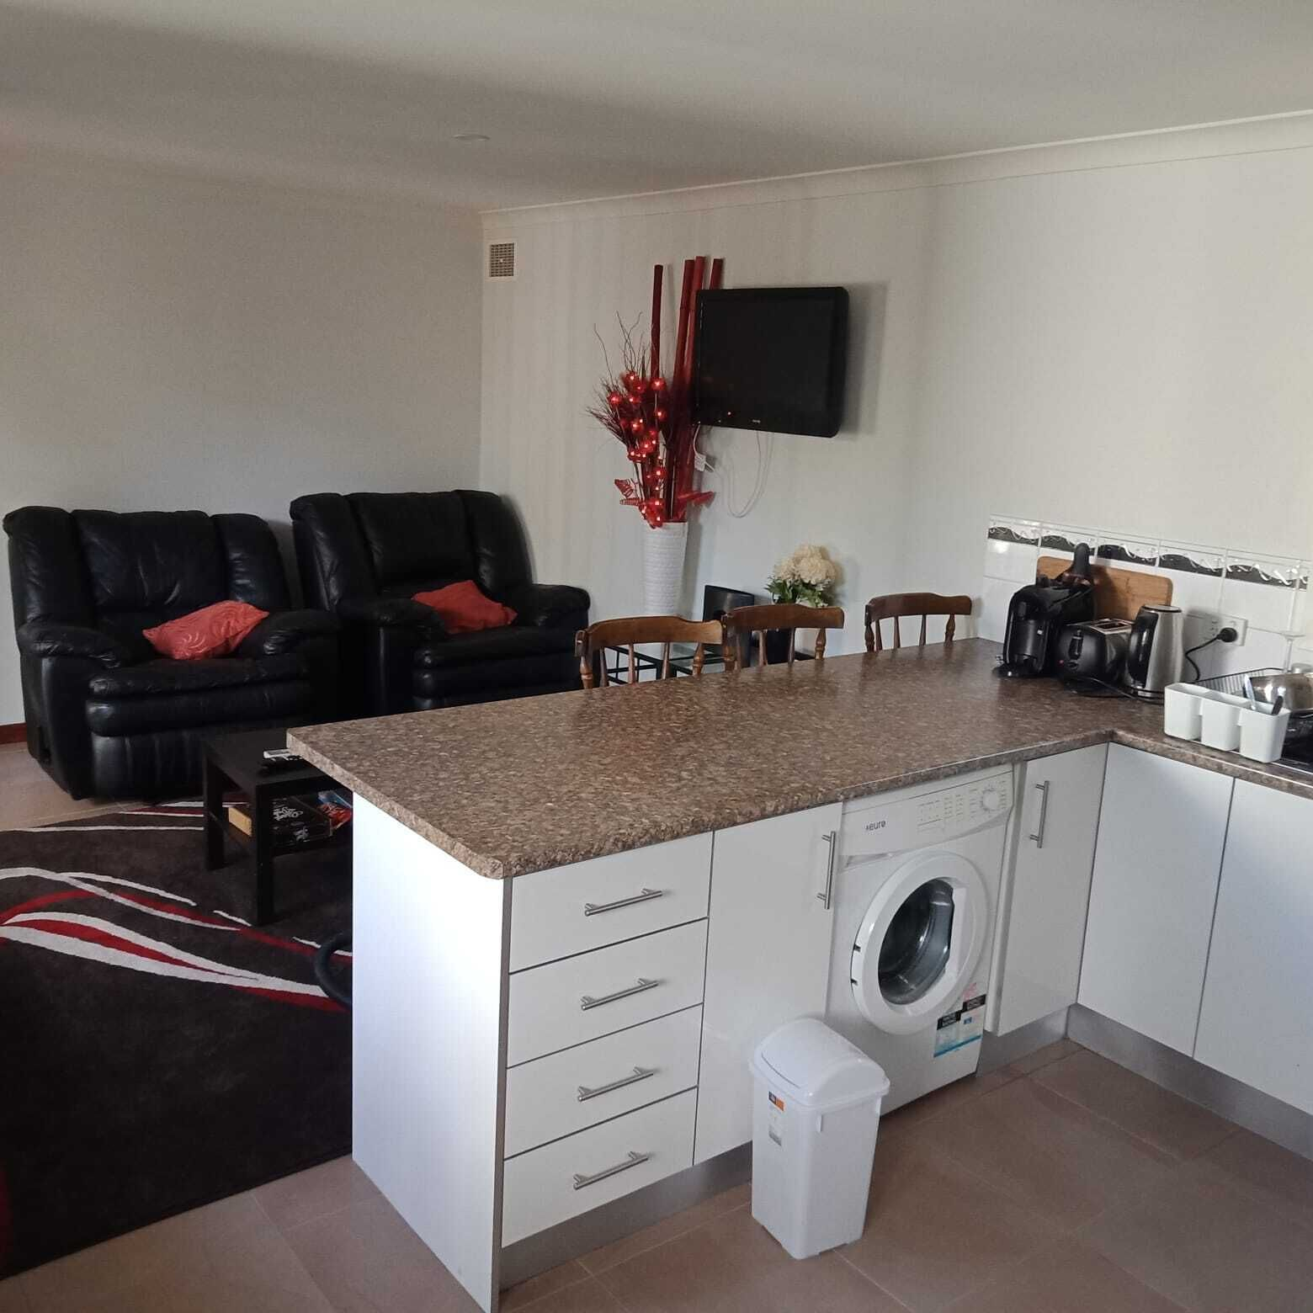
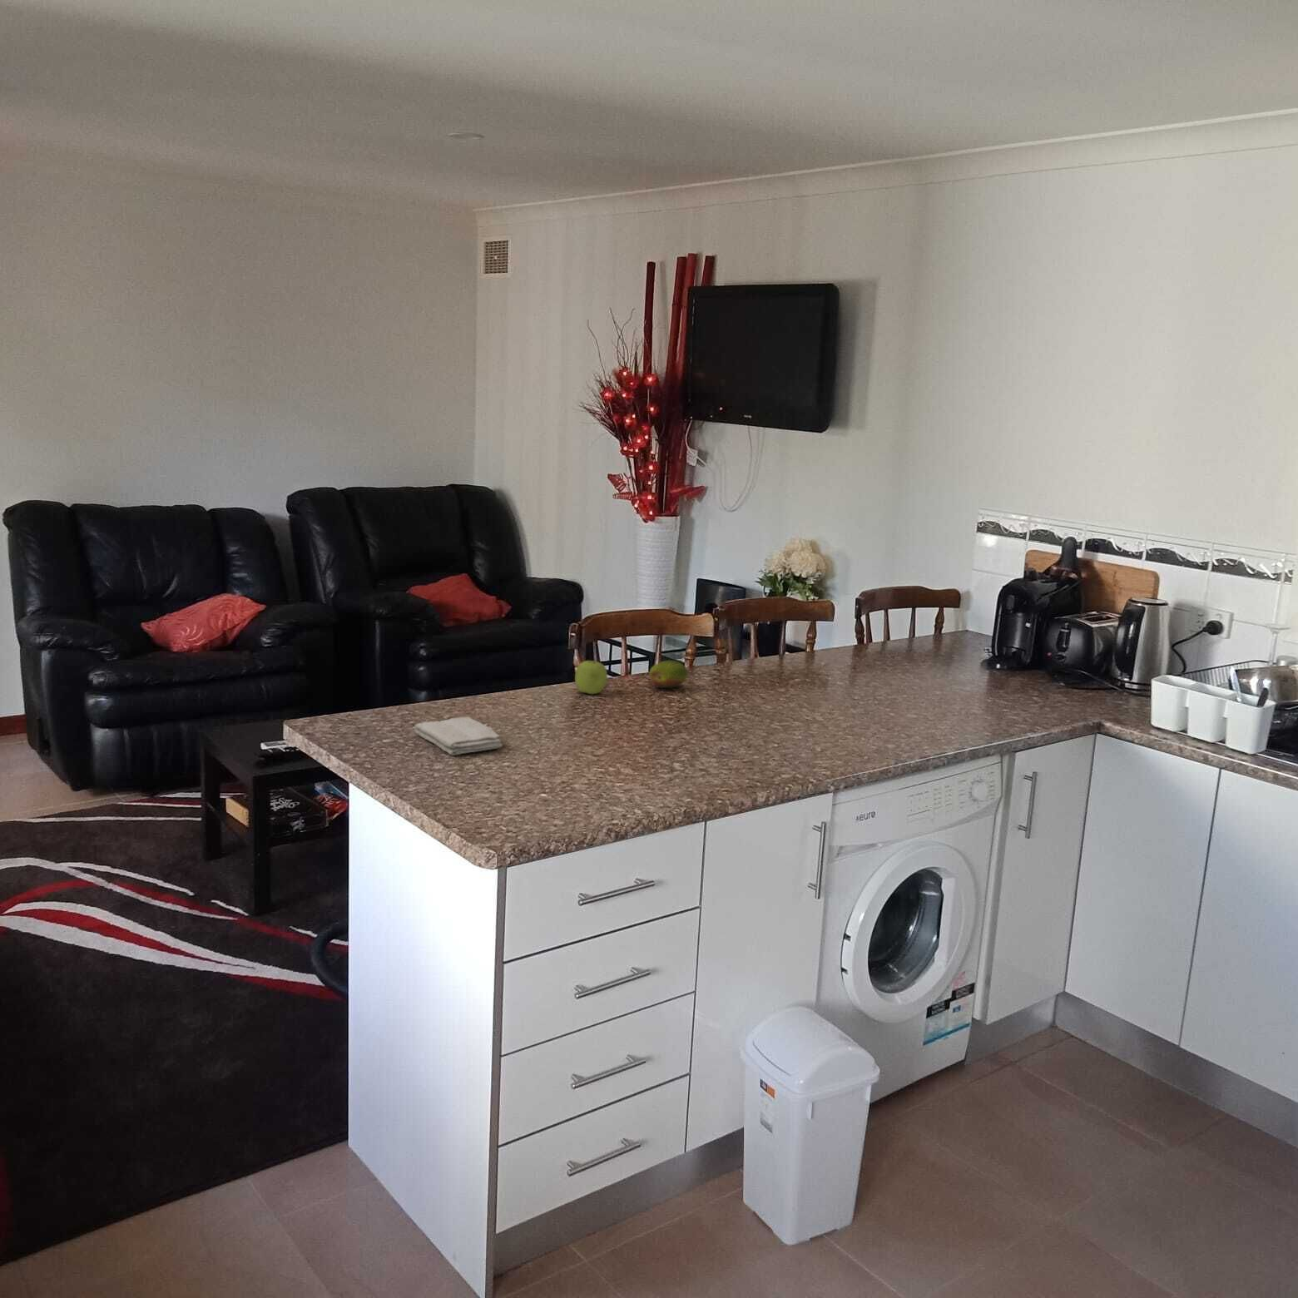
+ fruit [574,659,609,694]
+ fruit [649,660,688,689]
+ washcloth [412,717,503,756]
